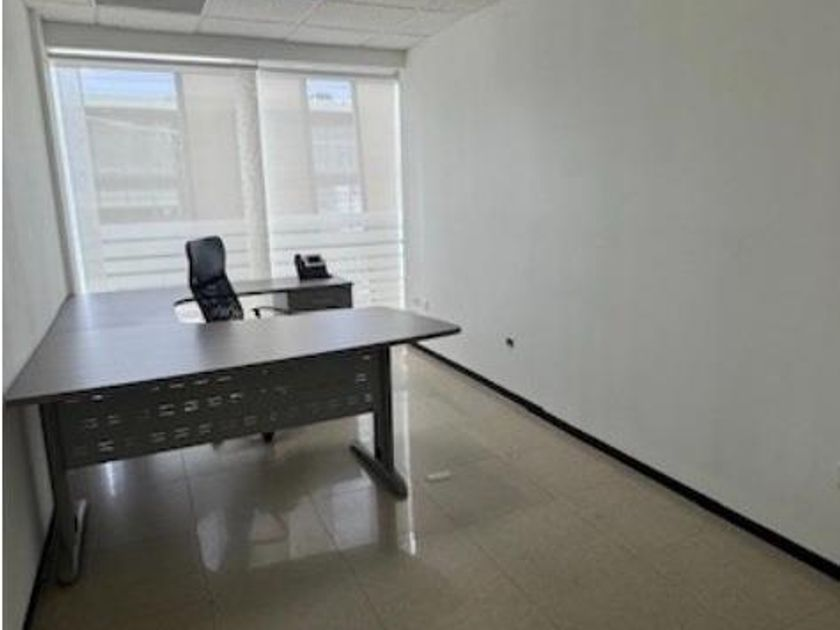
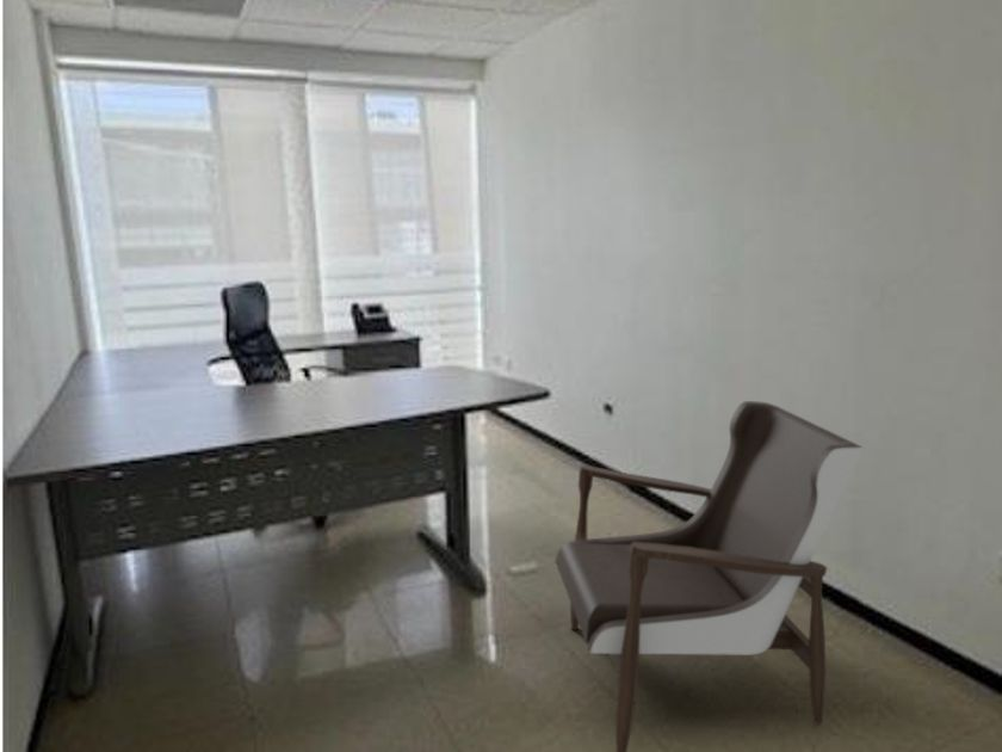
+ armchair [553,400,865,752]
